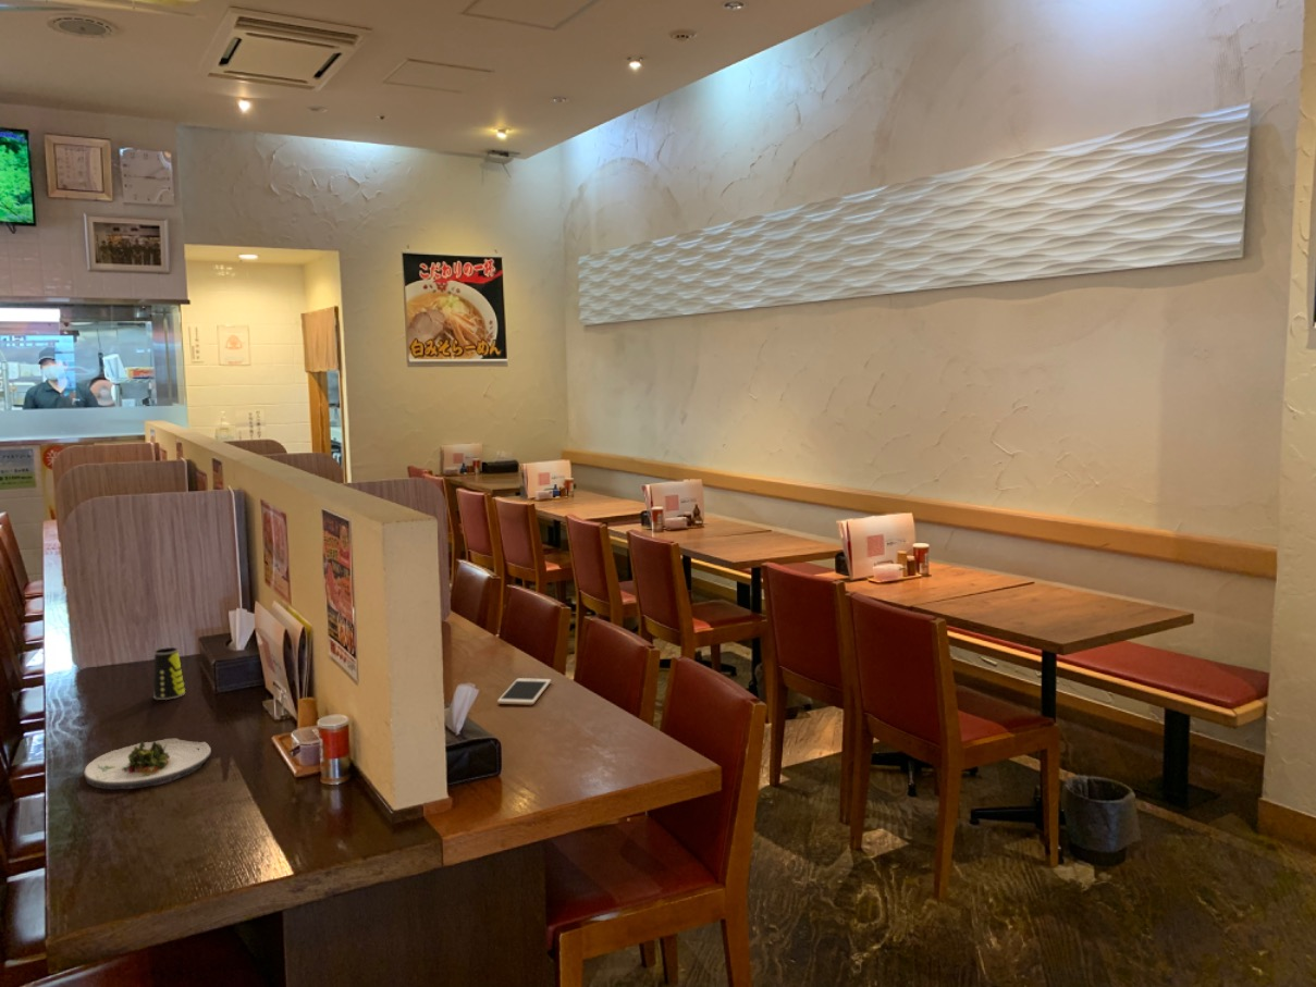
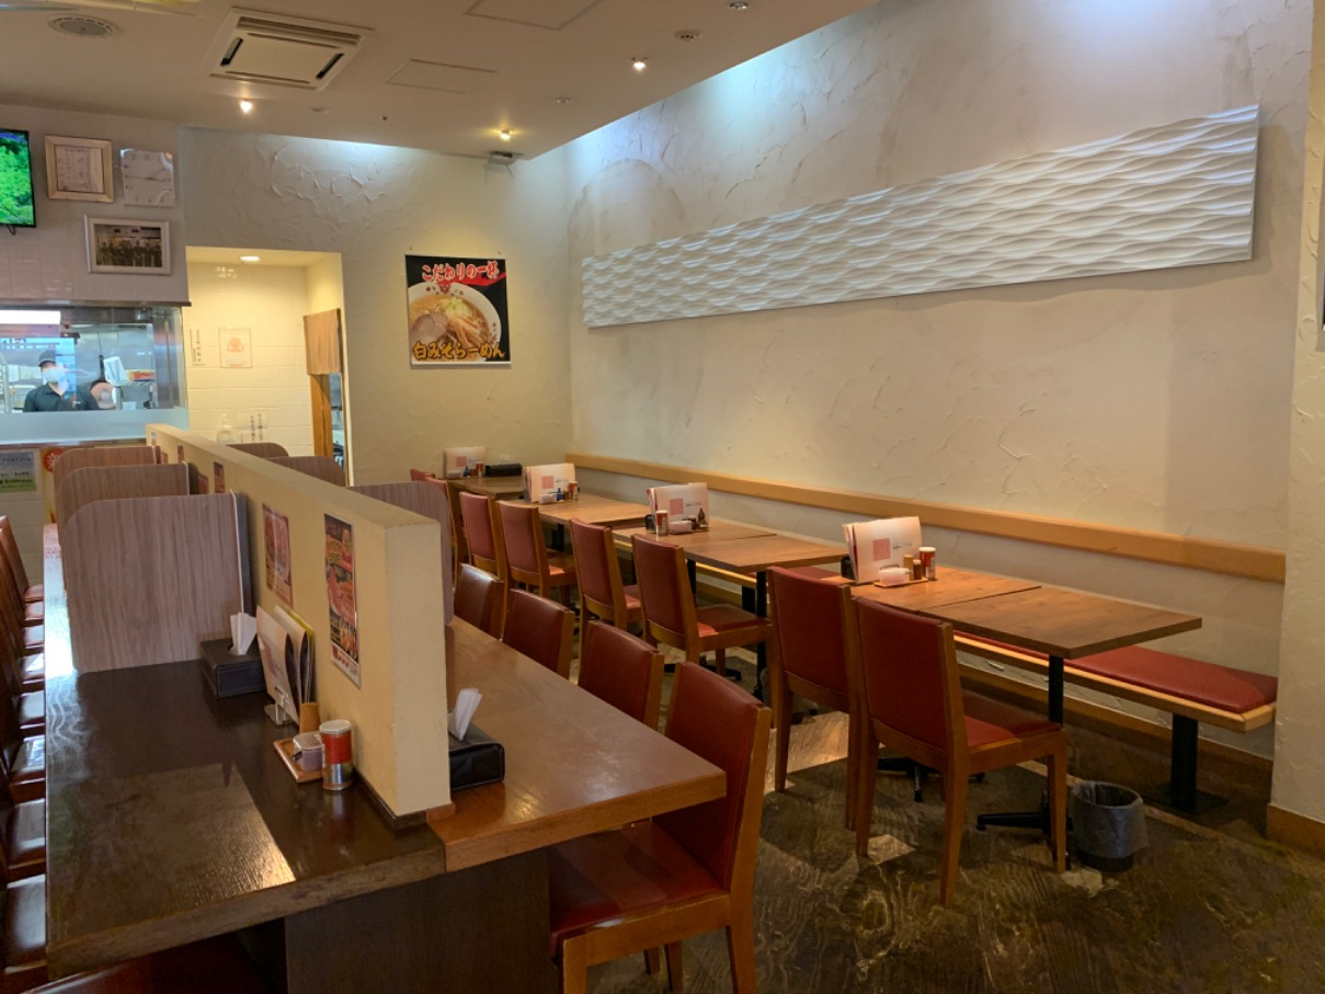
- salad plate [83,738,212,790]
- cup [152,646,186,701]
- cell phone [496,677,552,706]
